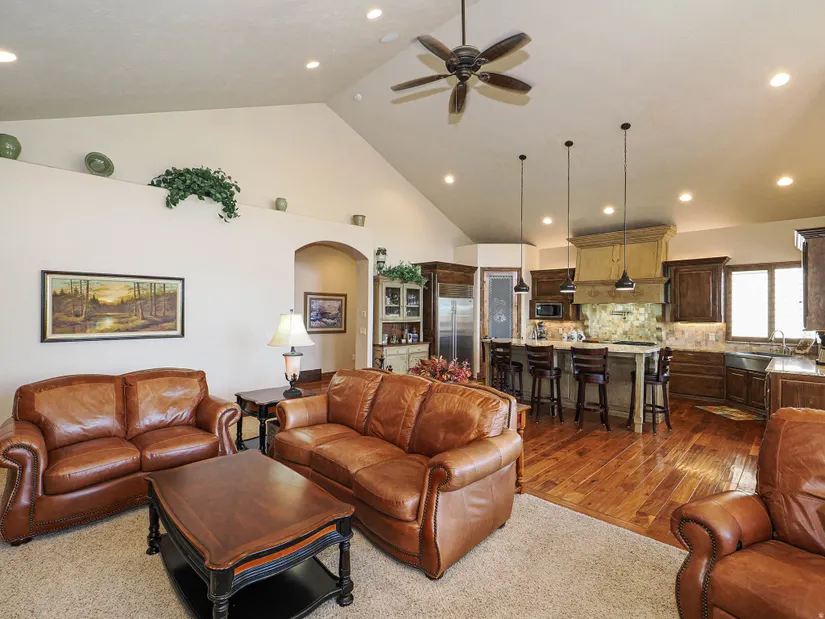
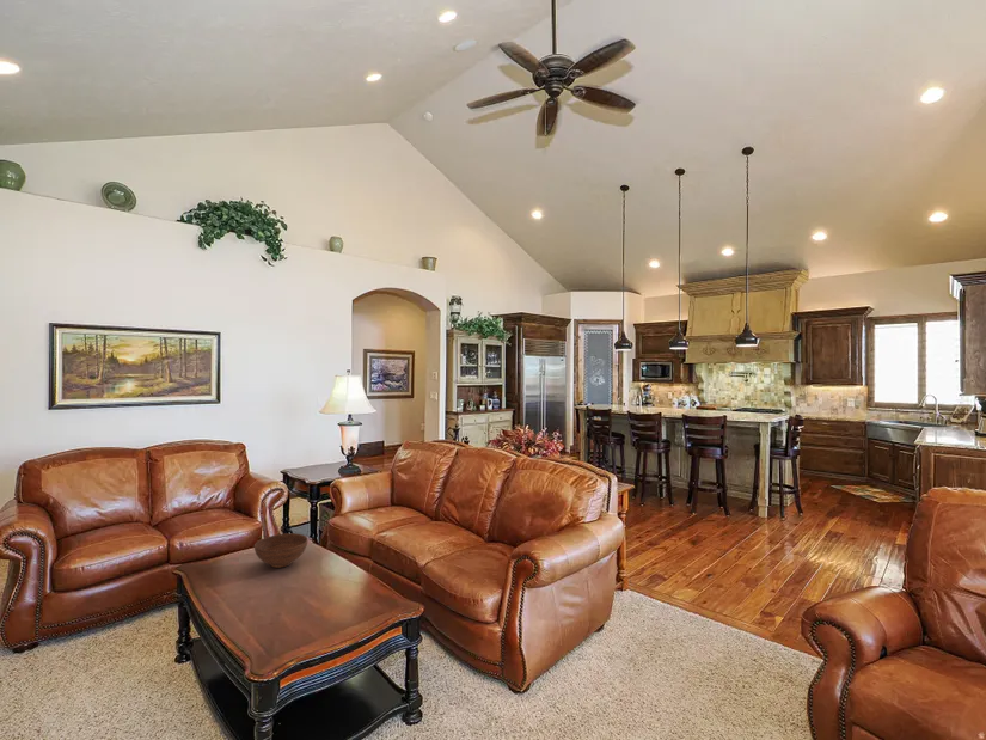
+ bowl [253,532,310,569]
